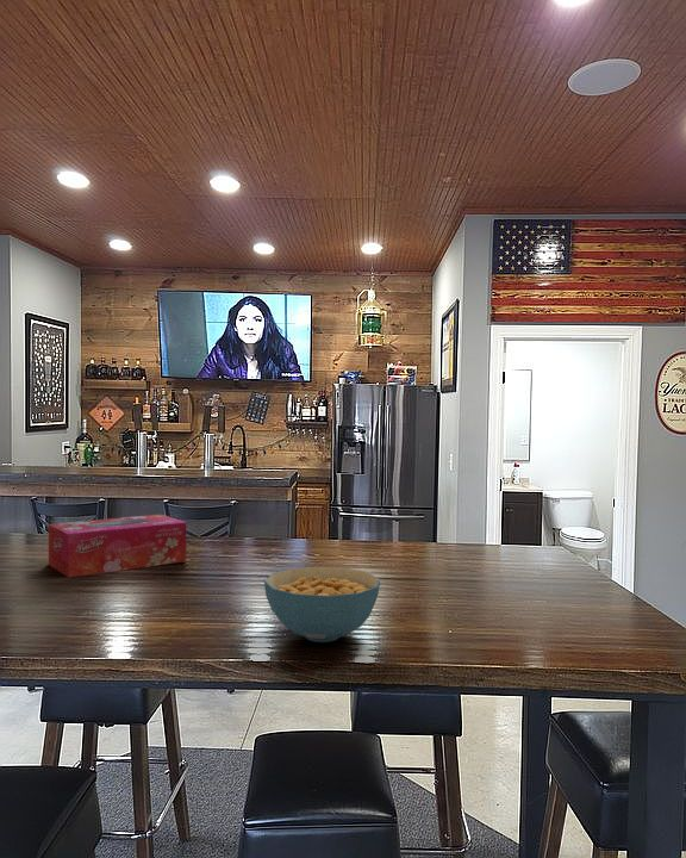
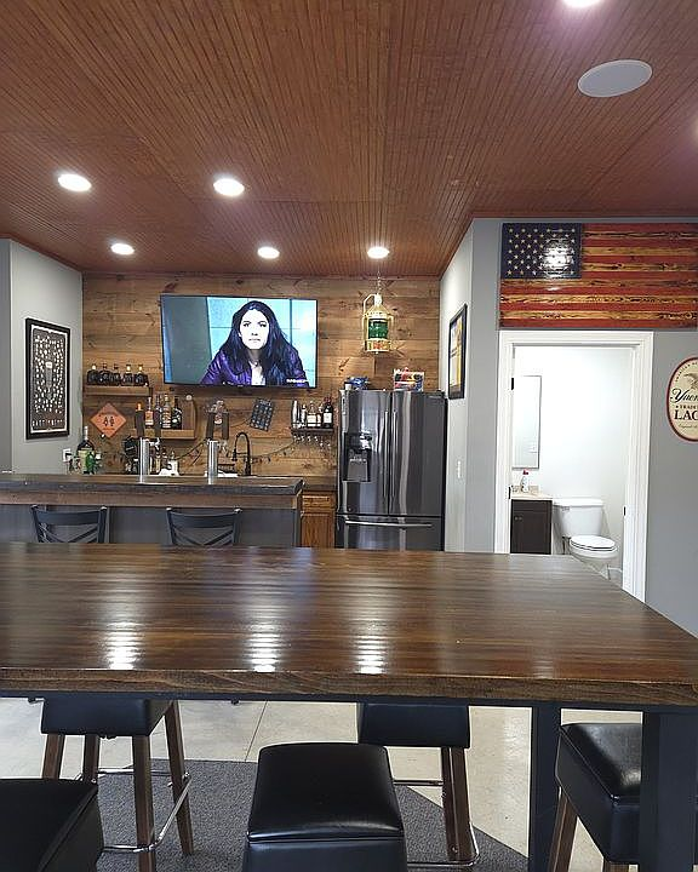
- cereal bowl [263,566,381,644]
- tissue box [48,514,187,578]
